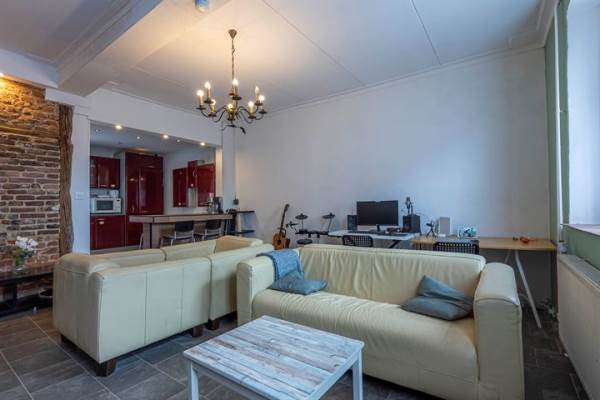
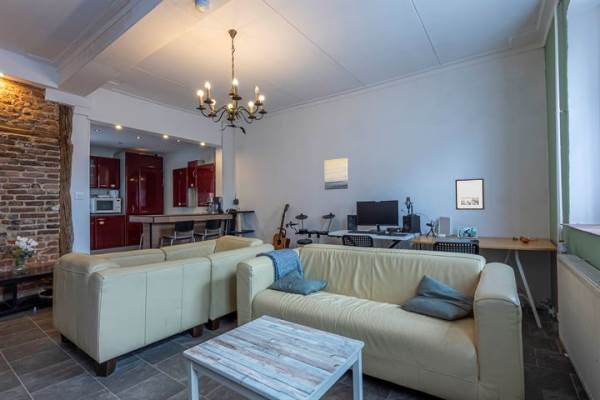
+ wall art [454,177,486,211]
+ wall art [323,157,349,191]
